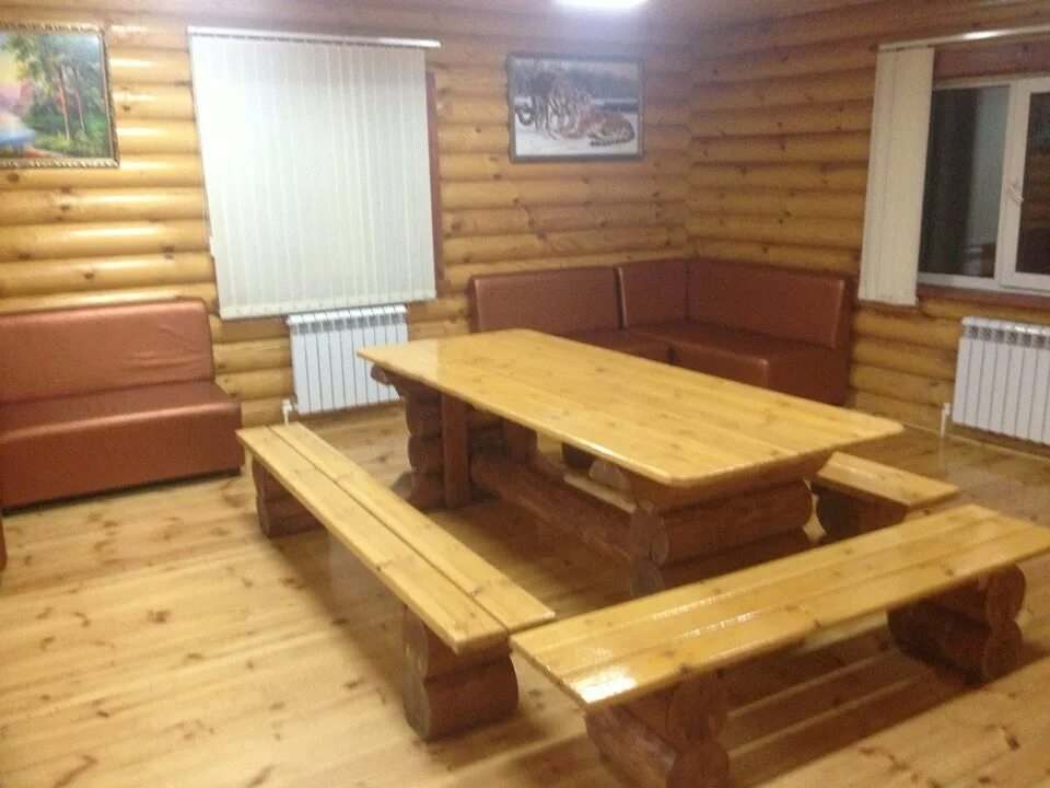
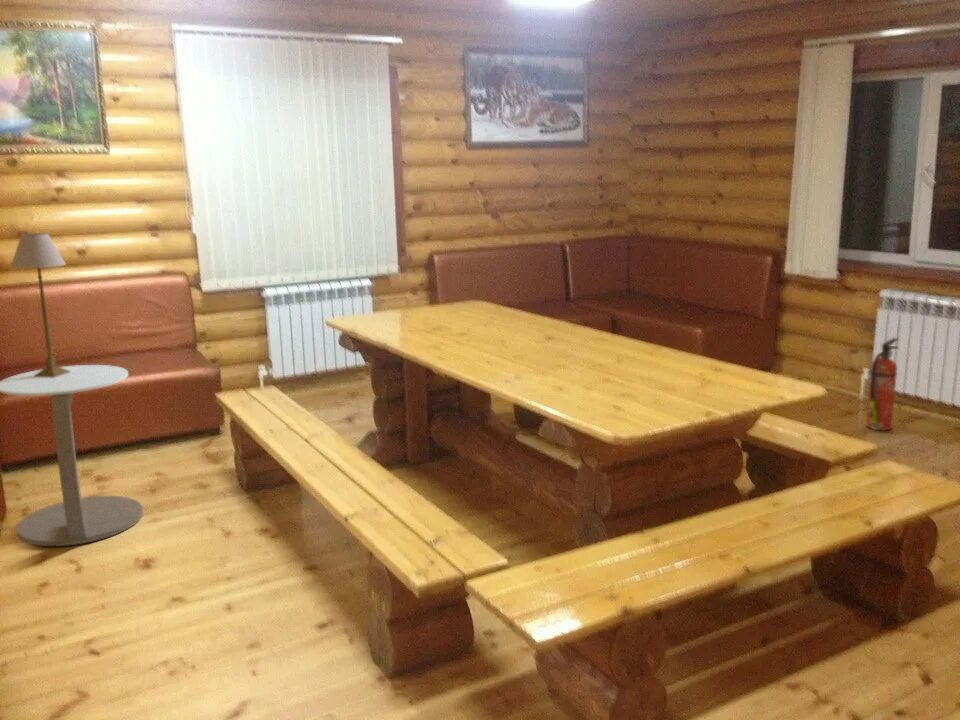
+ side table [0,364,144,547]
+ table lamp [9,232,70,377]
+ fire extinguisher [865,337,900,432]
